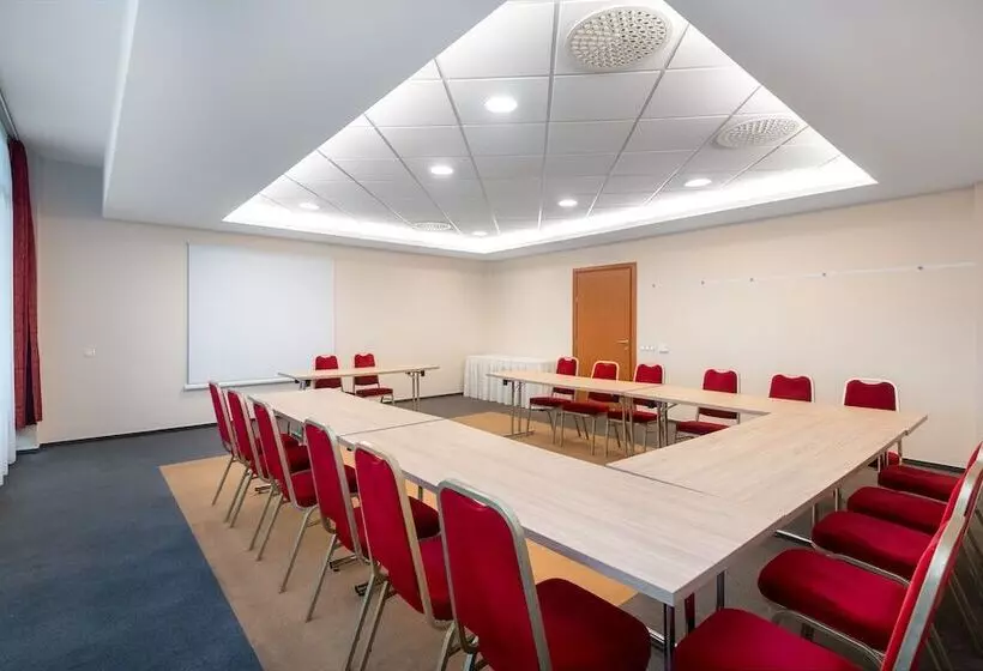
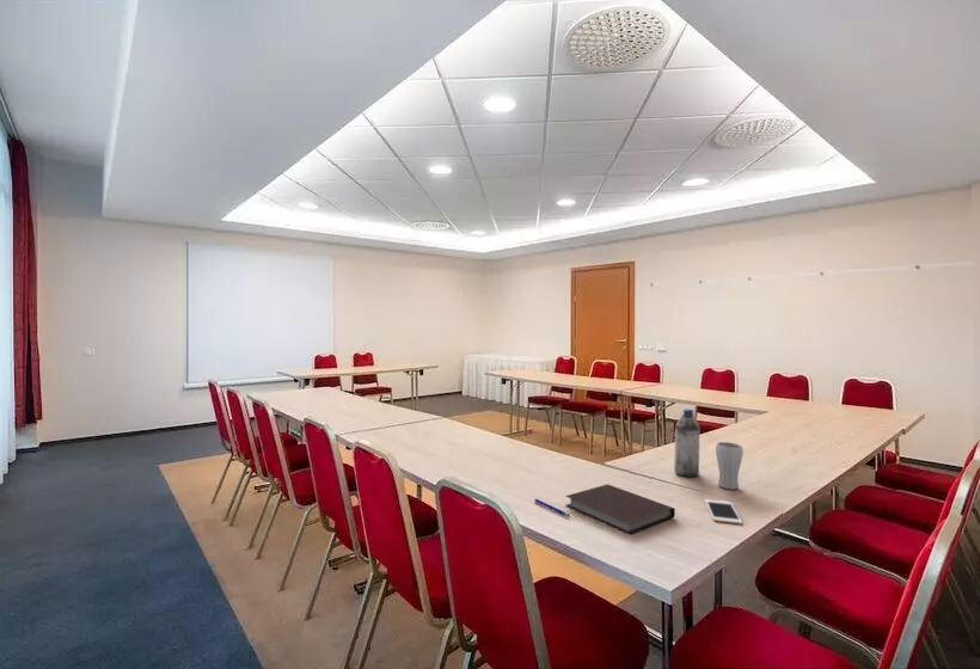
+ water bottle [673,407,702,478]
+ pen [533,497,571,518]
+ notebook [565,484,676,535]
+ cell phone [704,498,743,524]
+ drinking glass [715,441,745,490]
